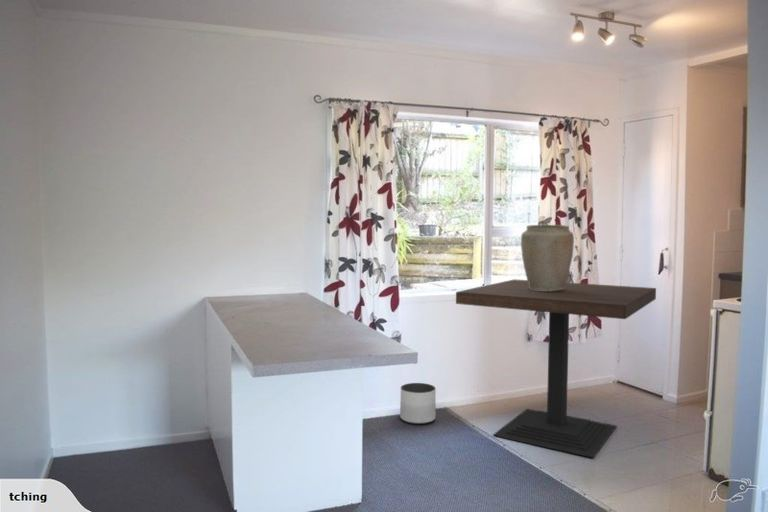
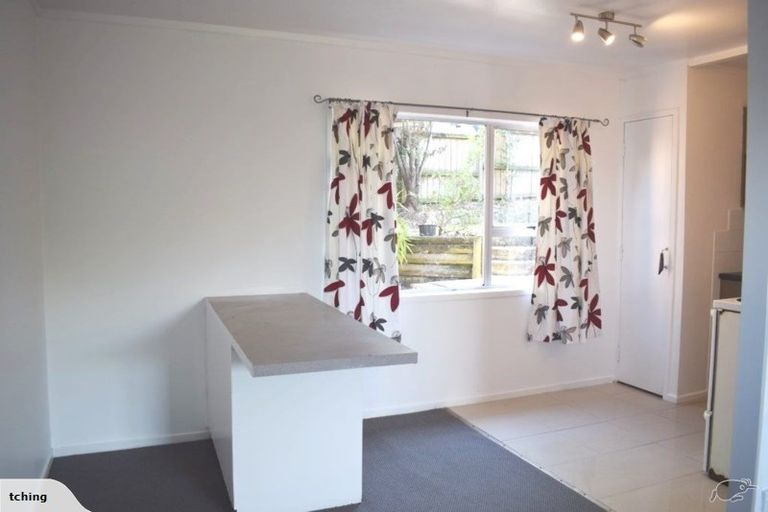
- planter [399,382,437,425]
- vase [520,224,575,291]
- dining table [455,278,657,459]
